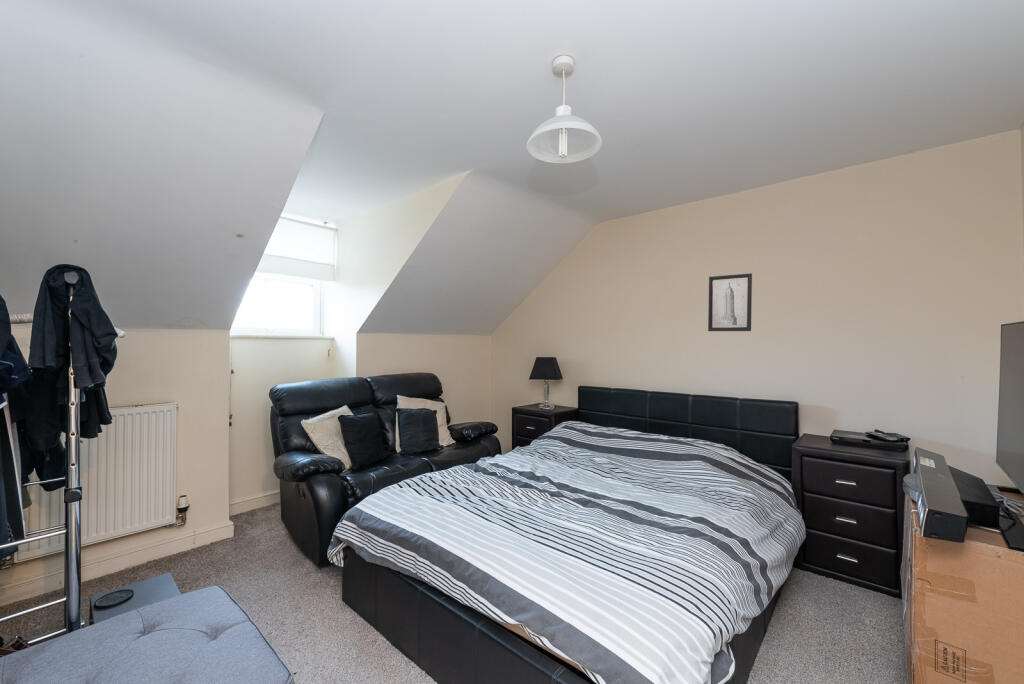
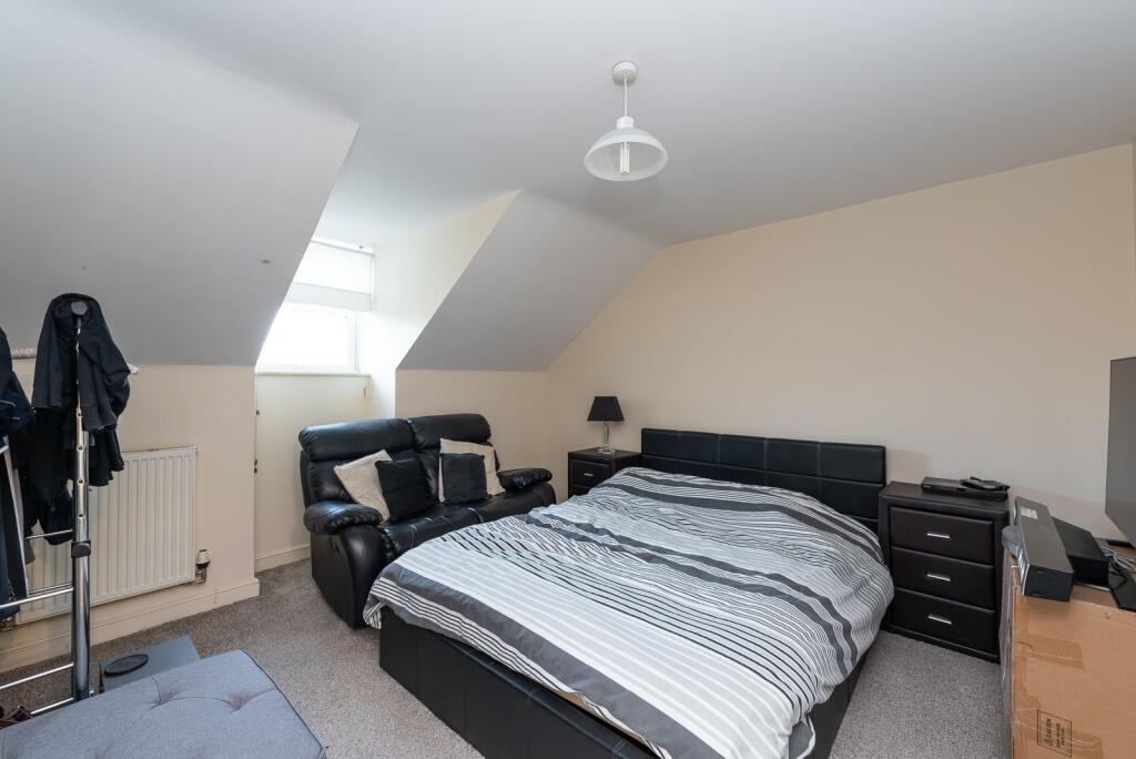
- wall art [707,272,753,332]
